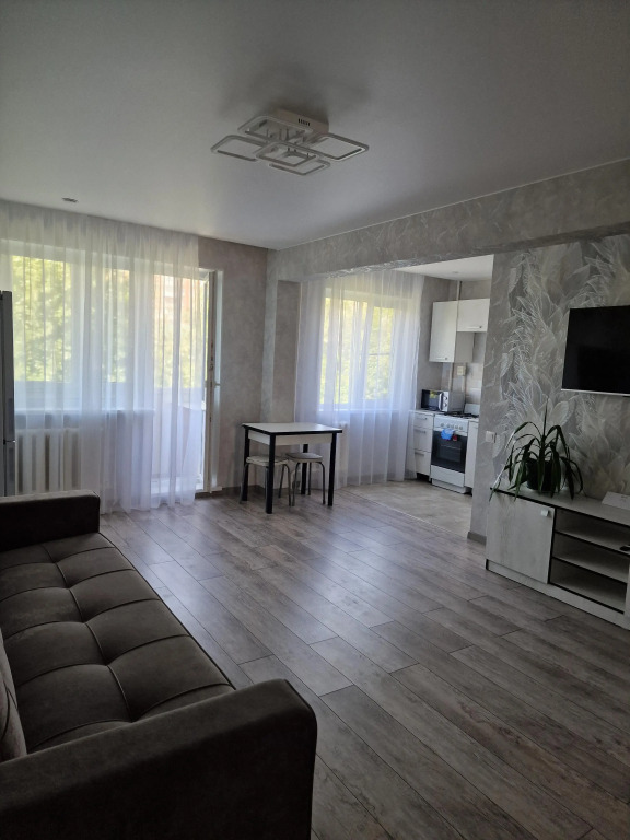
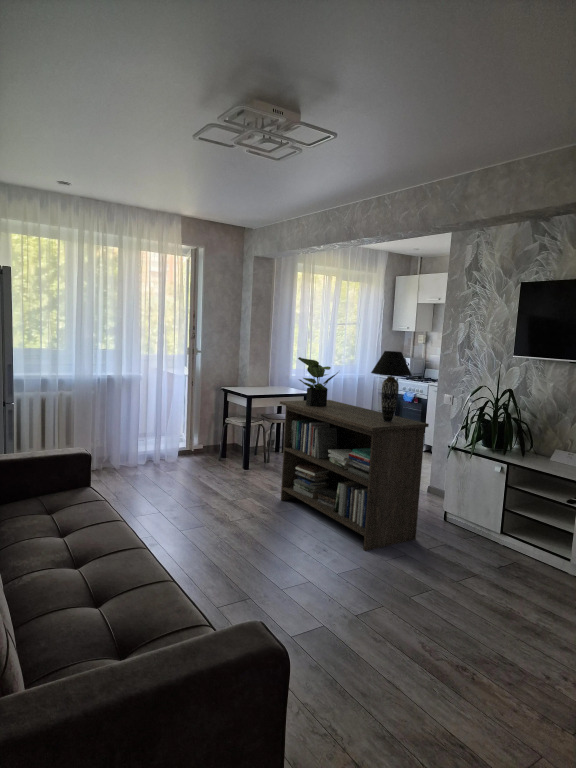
+ potted plant [297,356,340,407]
+ storage cabinet [279,399,430,552]
+ table lamp [370,350,413,422]
